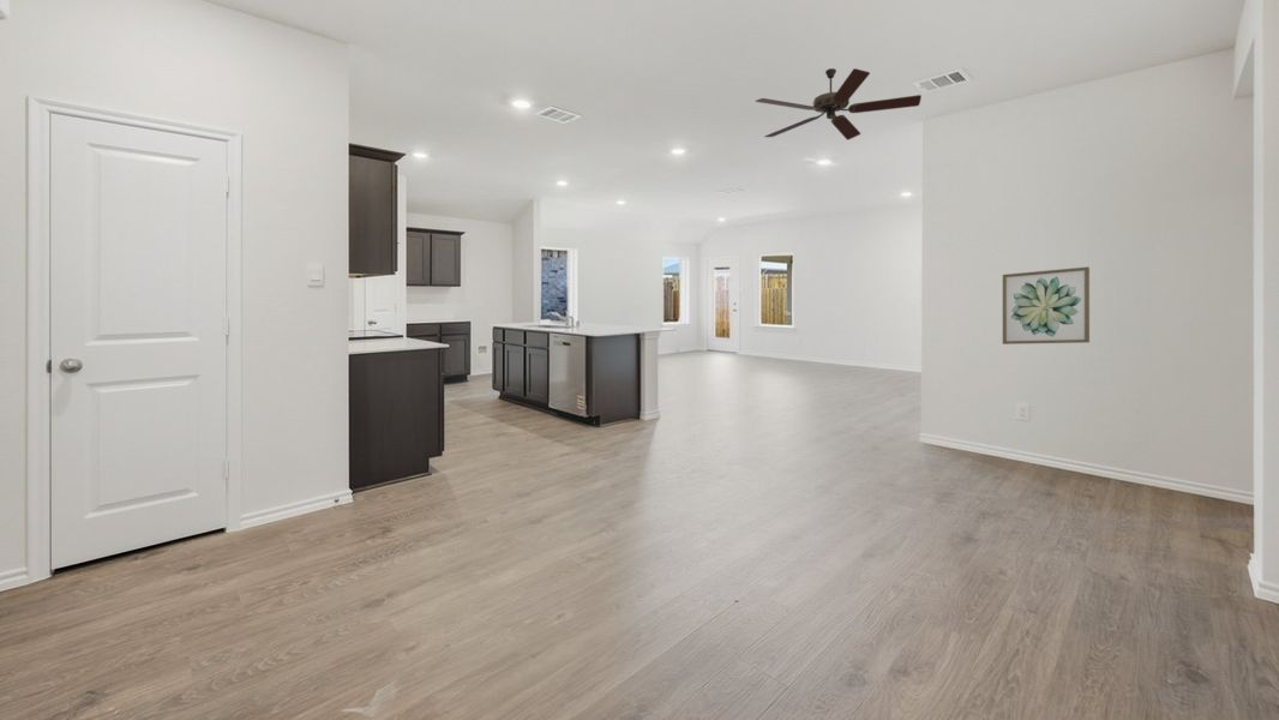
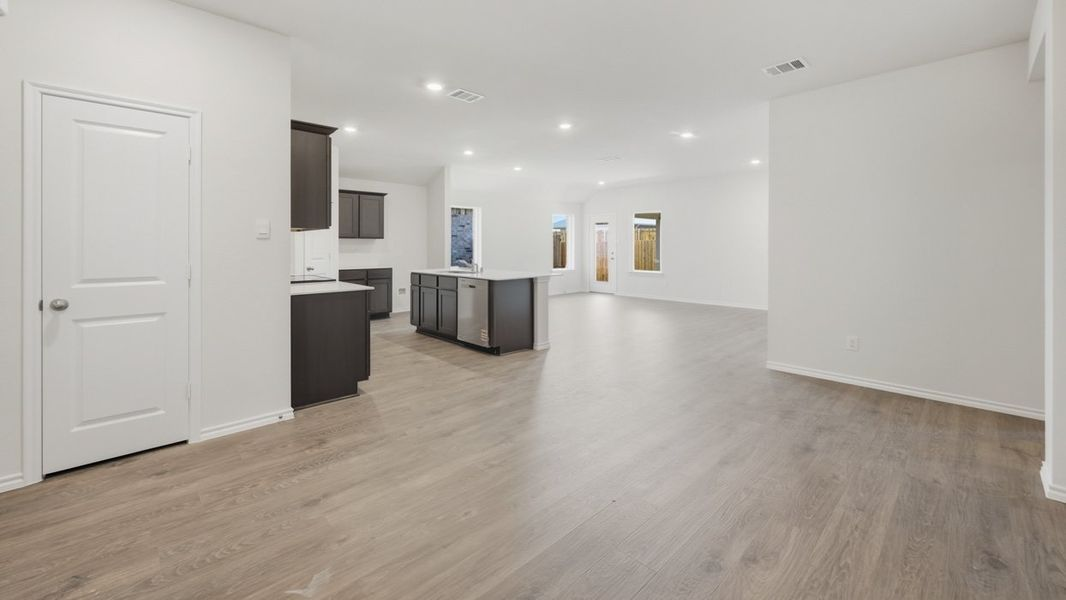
- ceiling fan [755,67,923,142]
- wall art [1002,266,1091,346]
